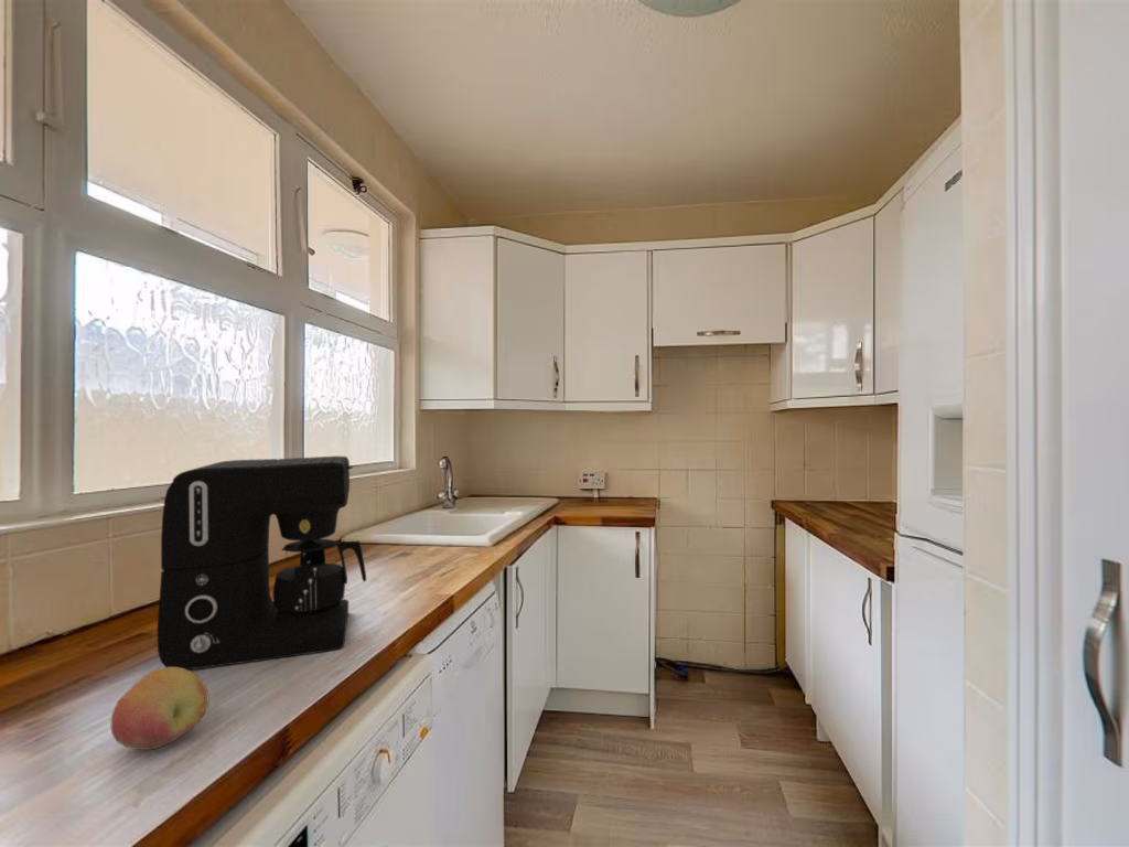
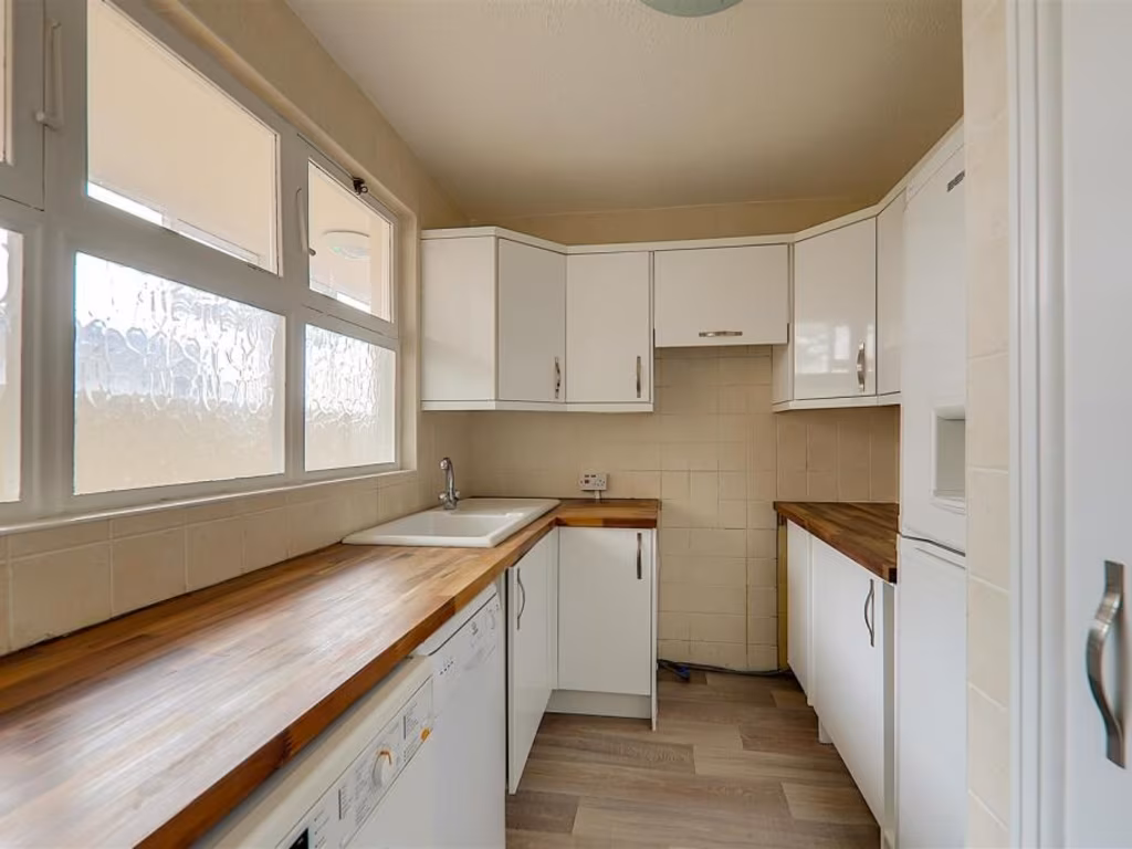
- fruit [110,666,209,751]
- coffee maker [157,455,367,671]
